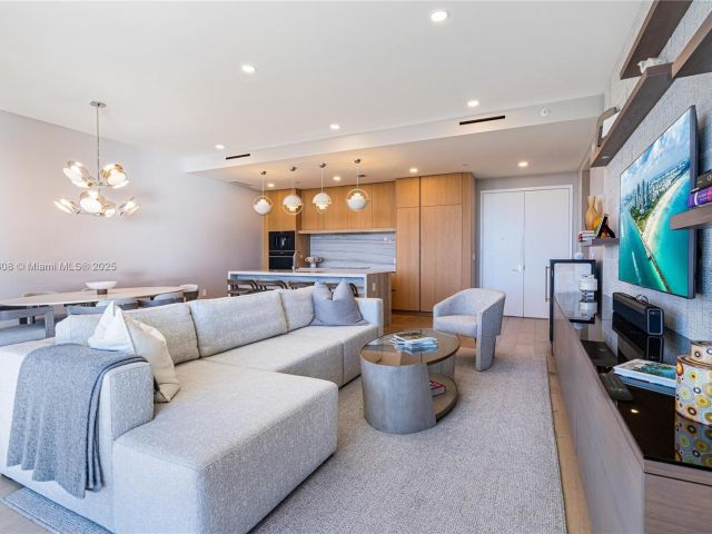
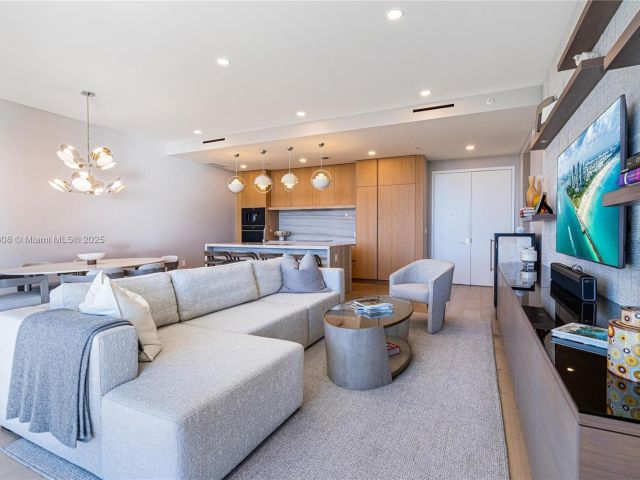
- remote control [599,372,634,402]
